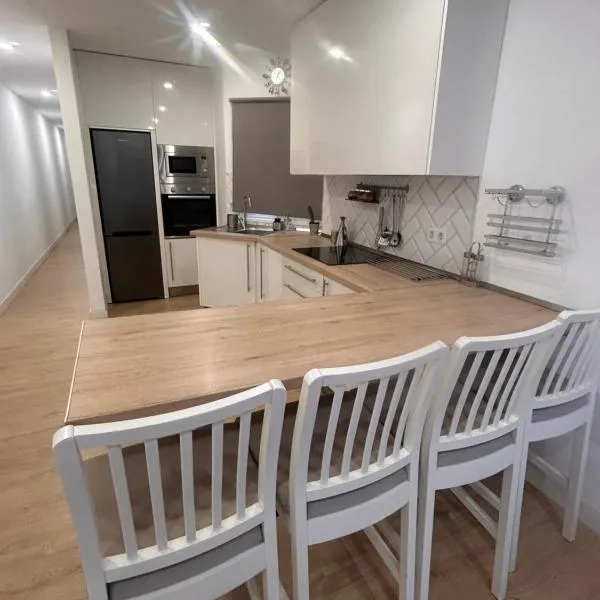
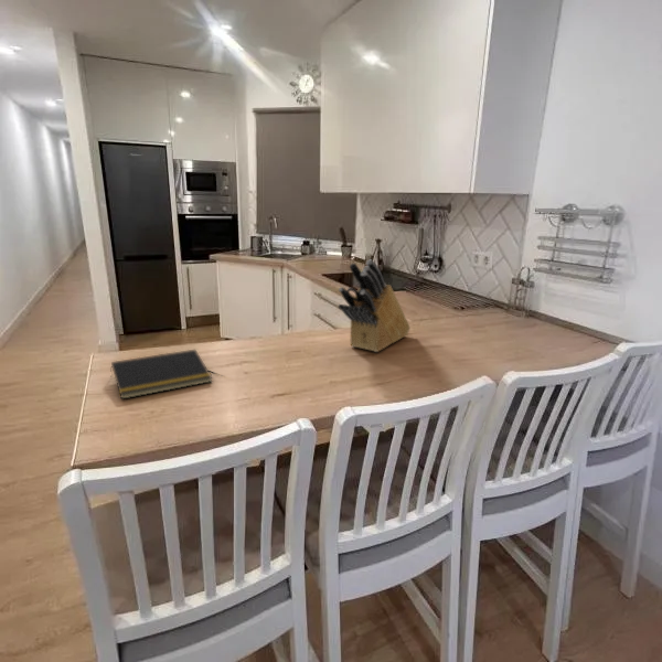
+ notepad [109,349,213,401]
+ knife block [338,259,412,353]
